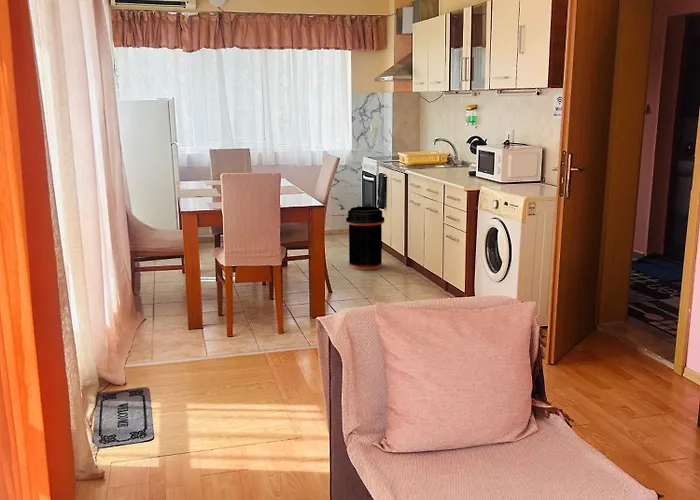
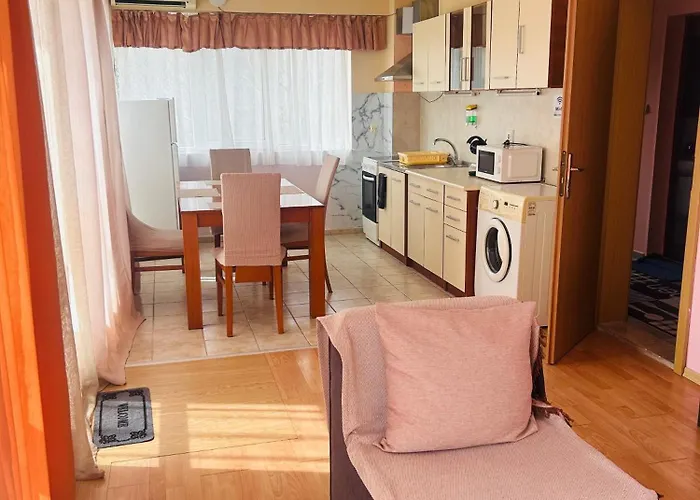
- trash can [345,205,385,271]
